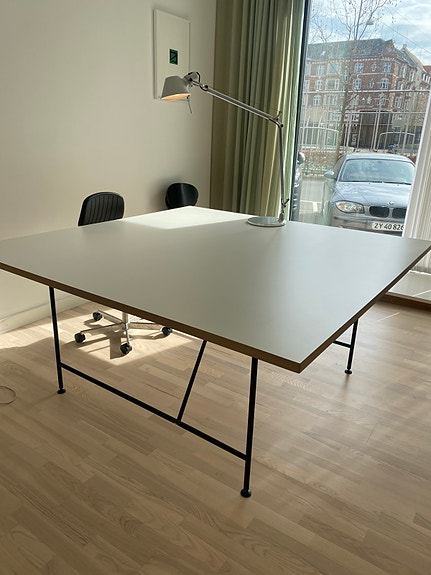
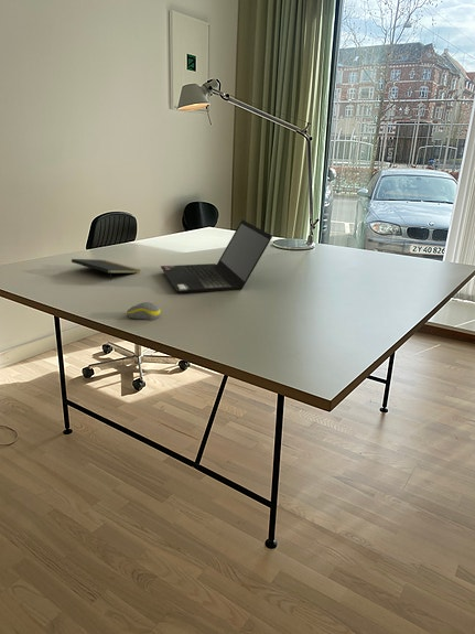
+ computer mouse [126,301,162,321]
+ notepad [71,258,141,280]
+ laptop computer [160,218,273,294]
